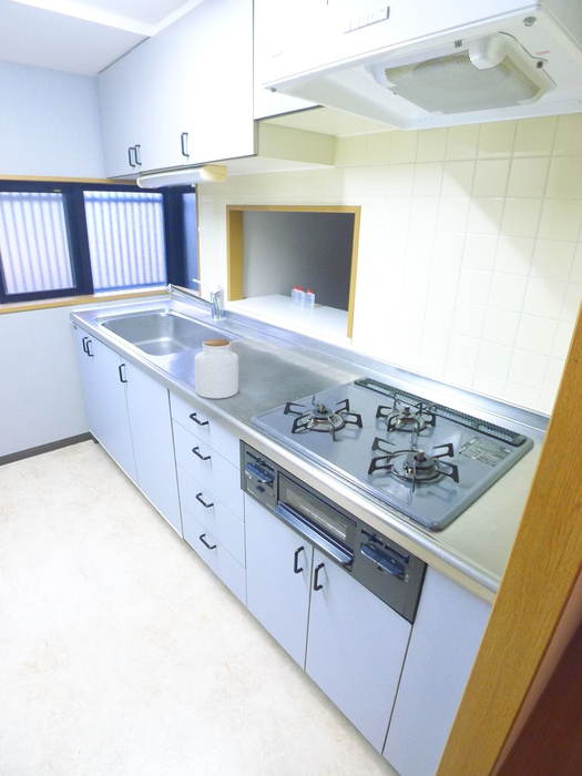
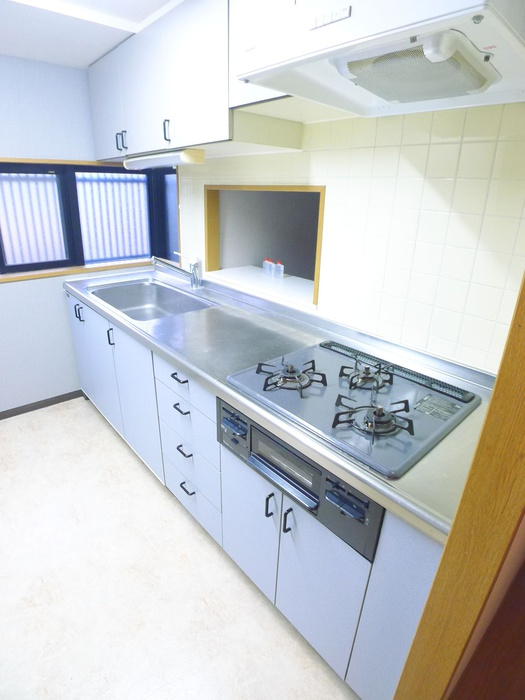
- jar [194,338,239,400]
